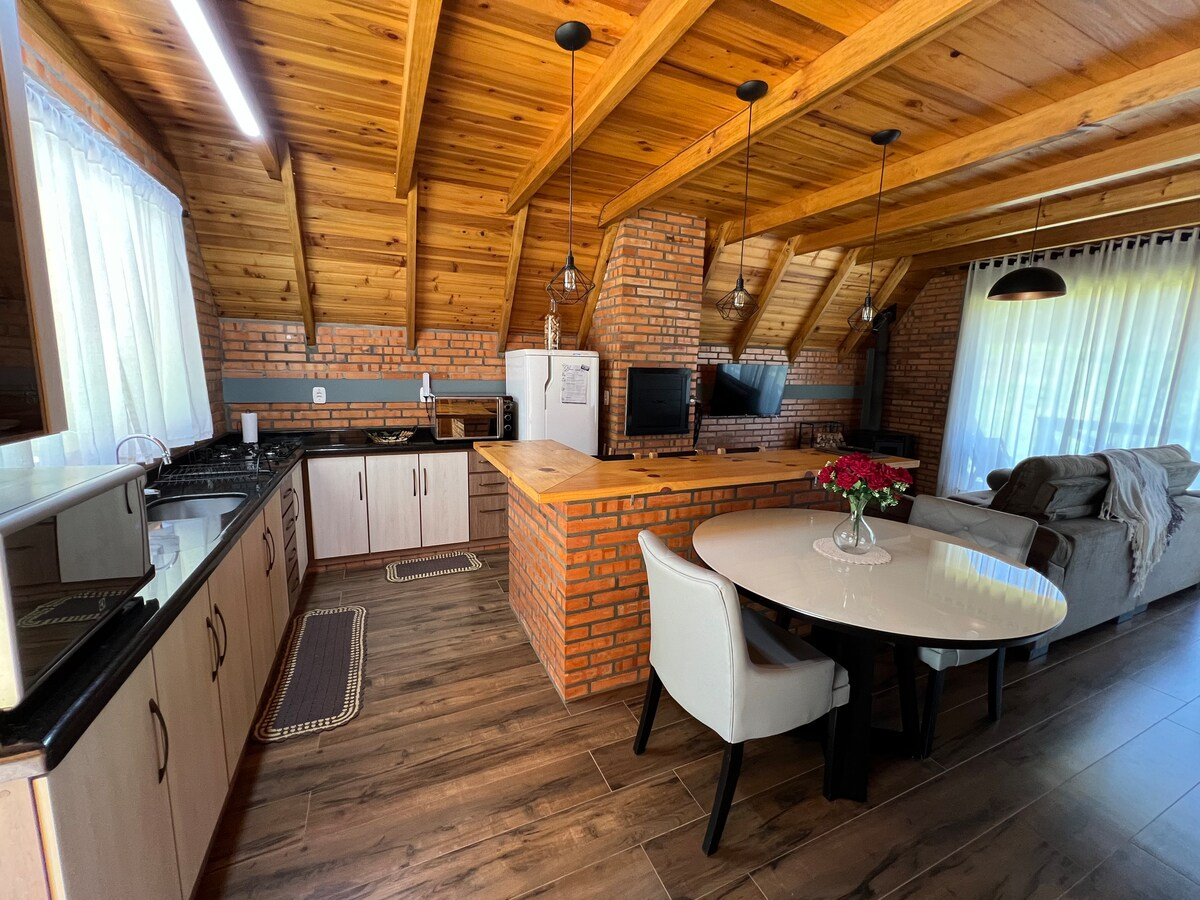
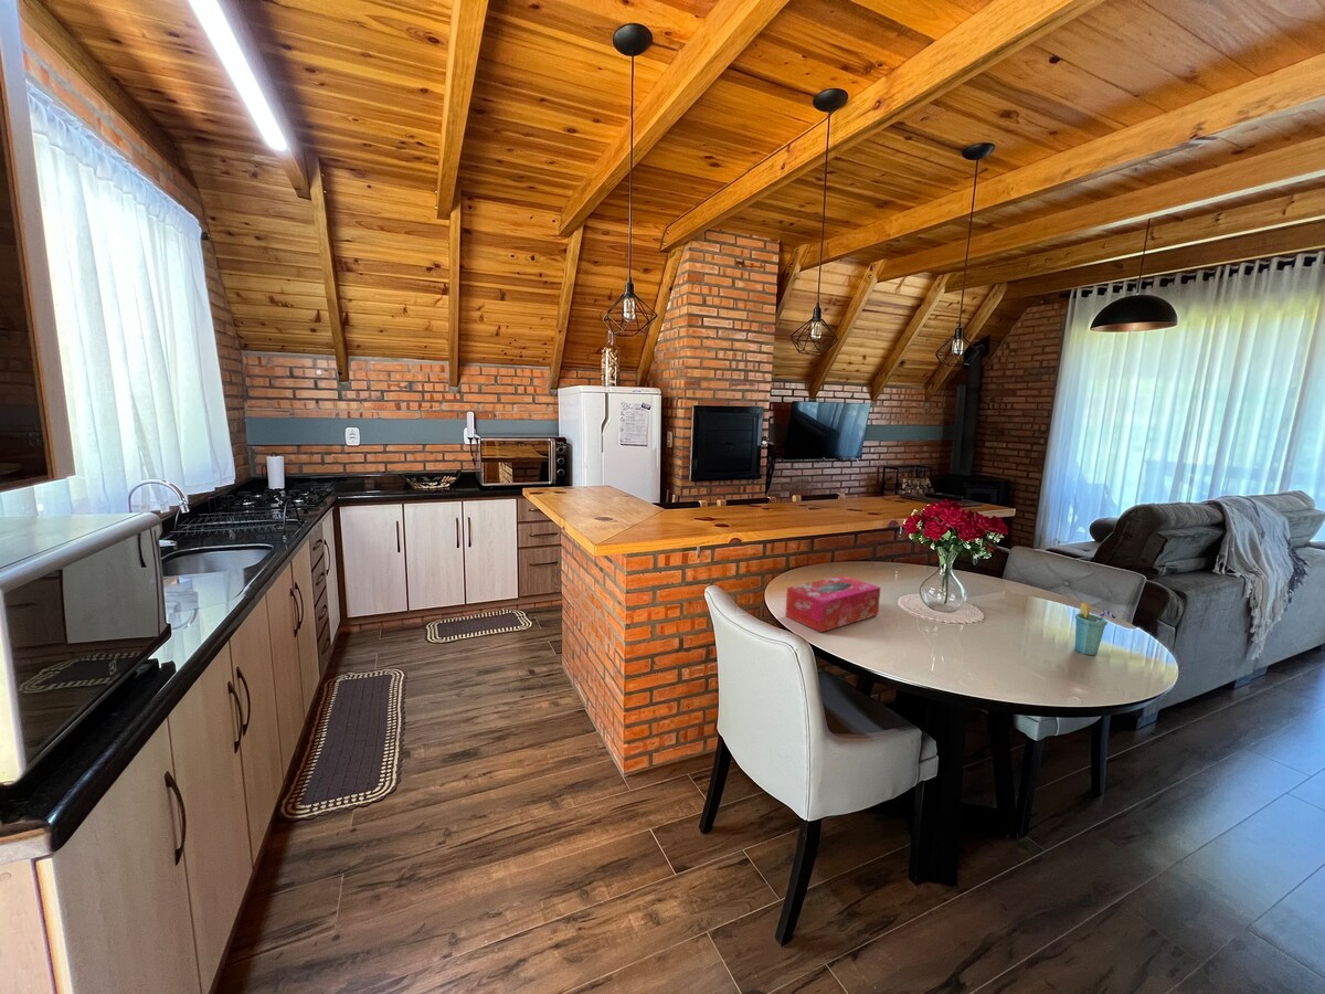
+ tissue box [784,574,881,633]
+ cup [1074,602,1116,656]
